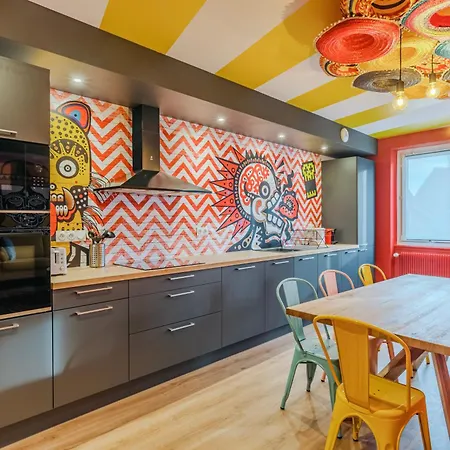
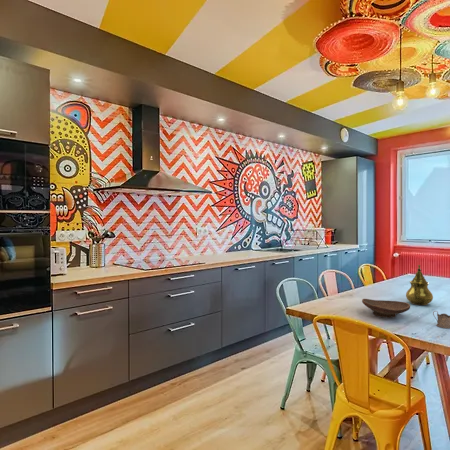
+ teapot [405,264,434,306]
+ decorative bowl [361,298,411,319]
+ tea glass holder [432,310,450,329]
